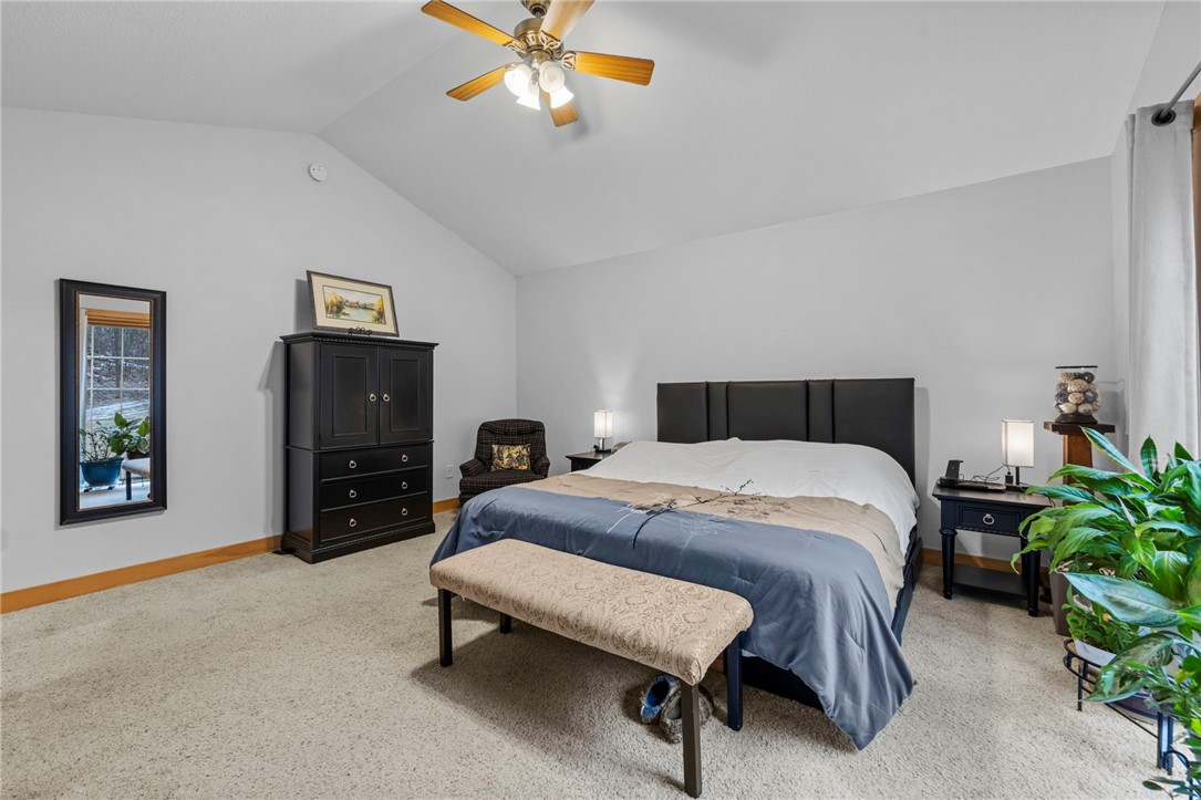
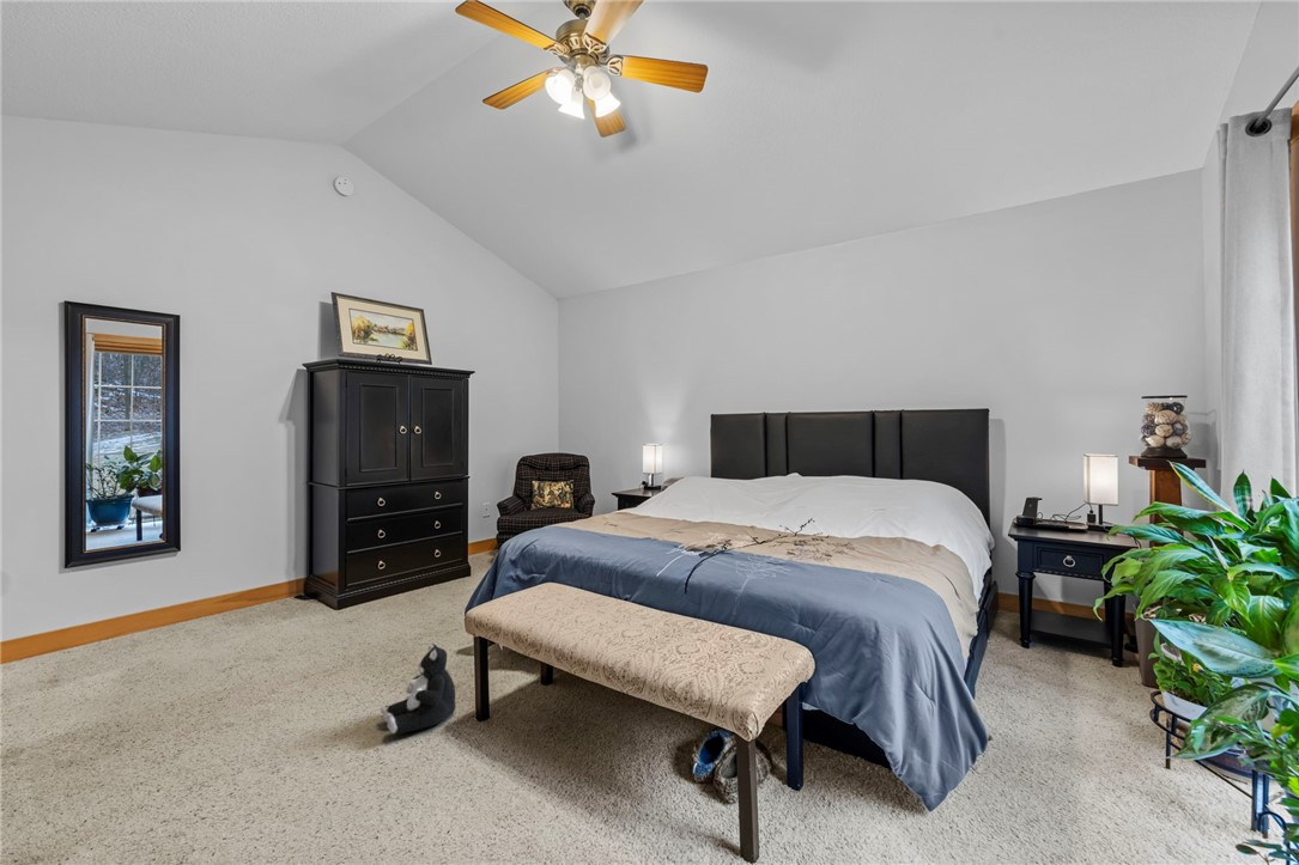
+ plush toy [380,642,457,735]
